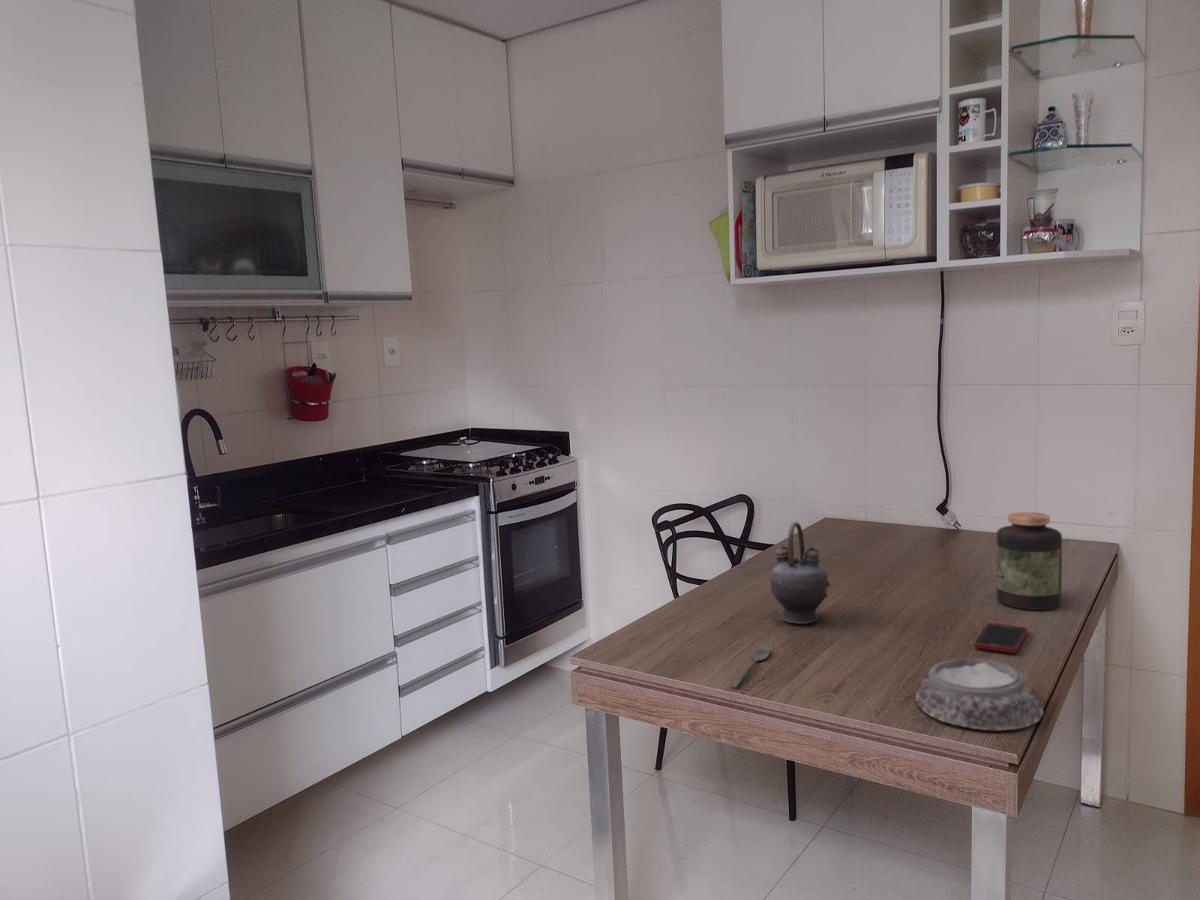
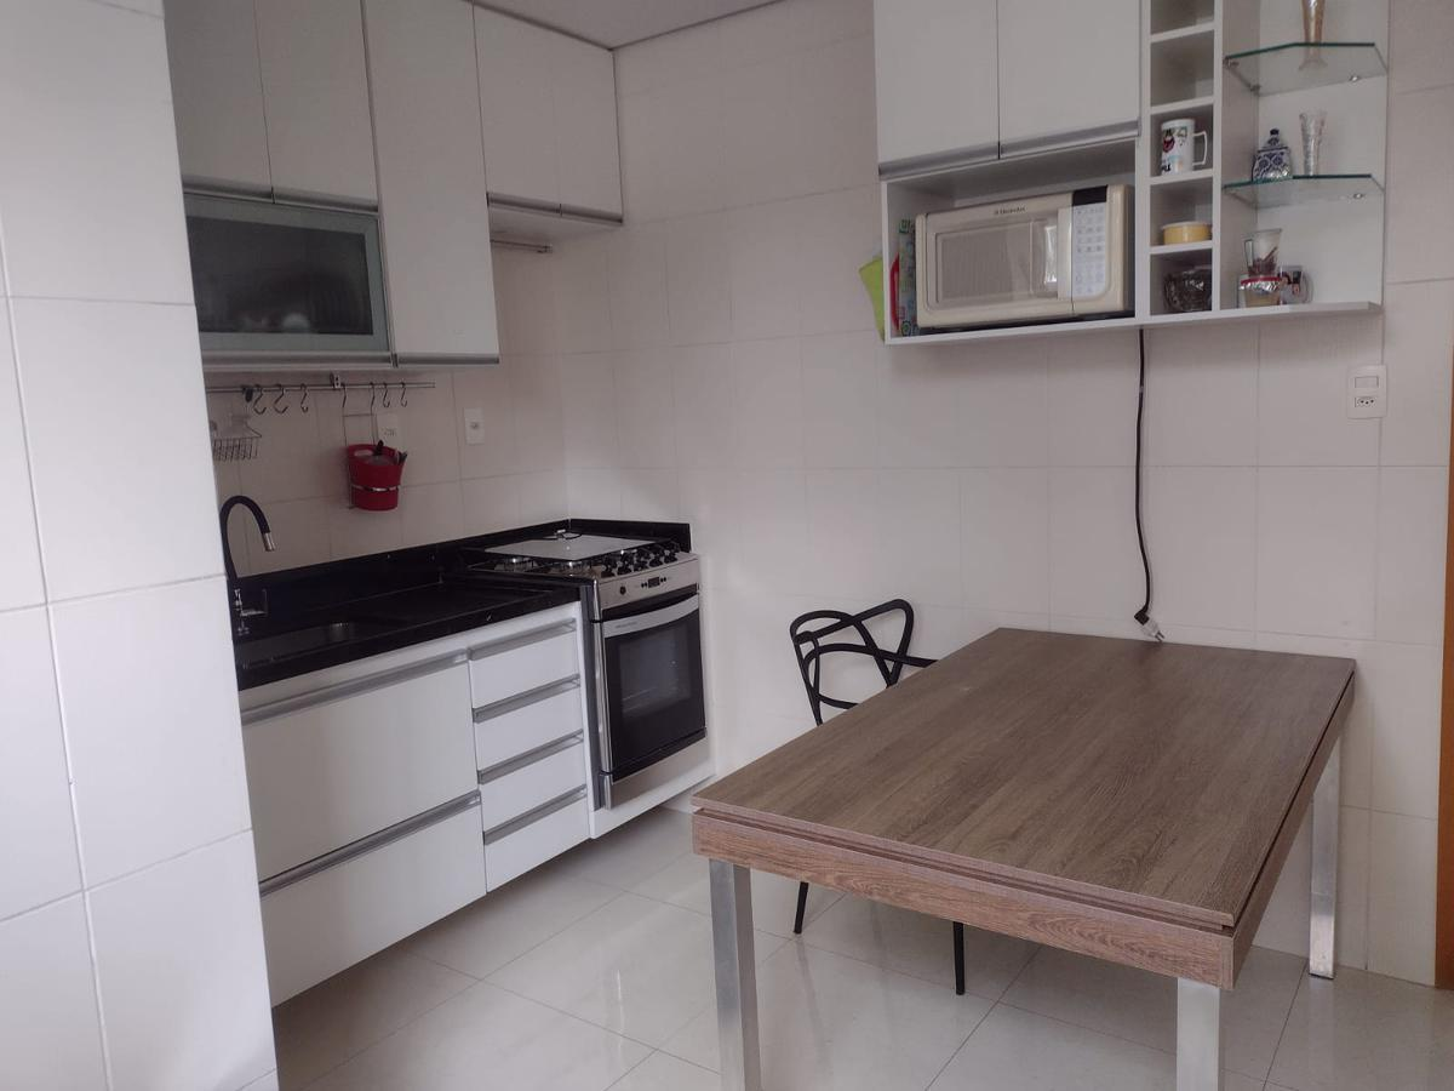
- mortar [915,657,1044,731]
- spoon [730,645,771,688]
- jar [996,511,1063,611]
- teapot [769,521,832,625]
- cell phone [974,622,1028,654]
